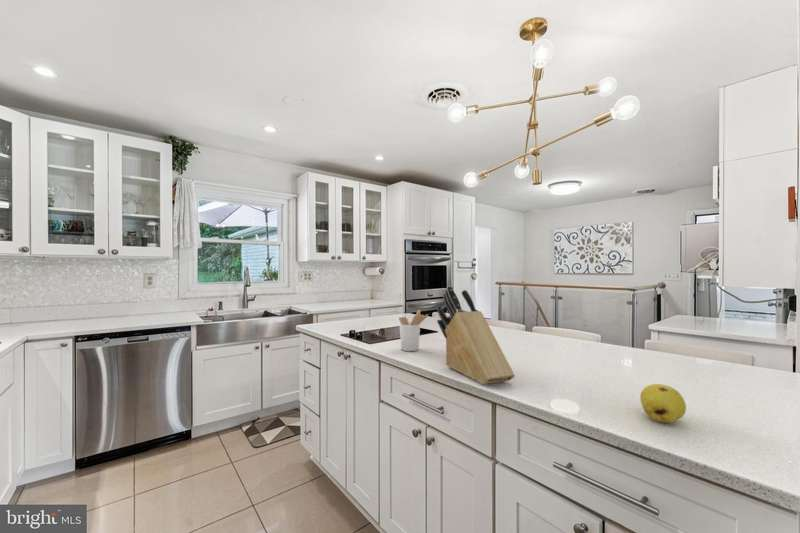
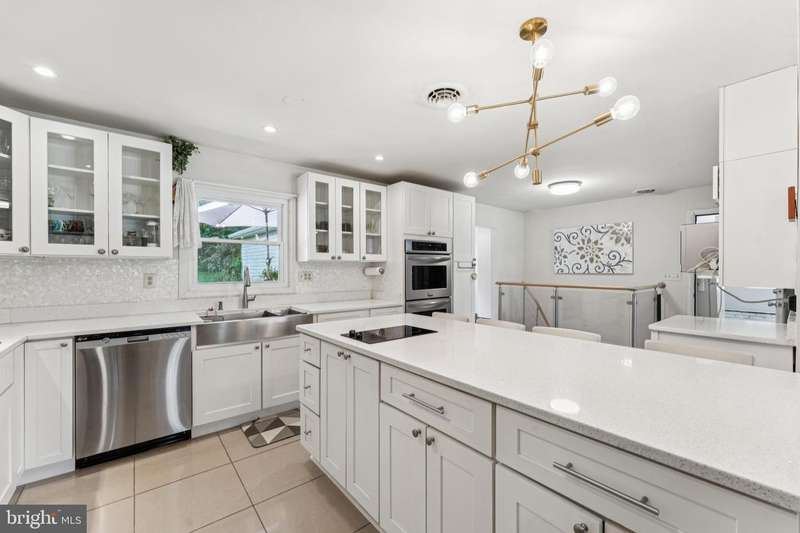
- knife block [436,285,516,385]
- utensil holder [398,309,429,352]
- fruit [639,383,687,424]
